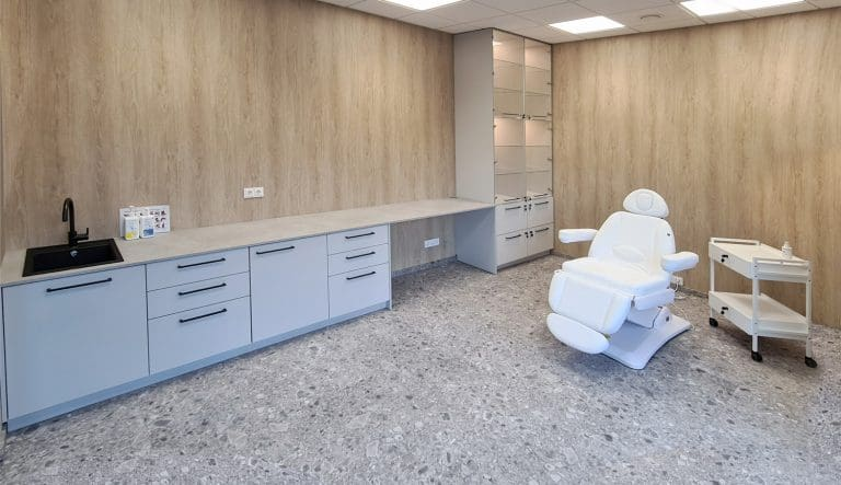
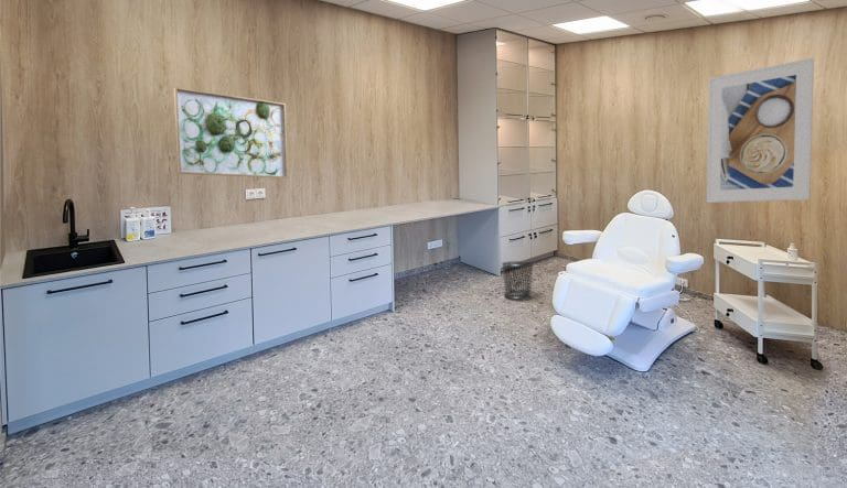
+ waste bin [501,260,535,300]
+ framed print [706,56,815,204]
+ wall art [173,86,289,180]
